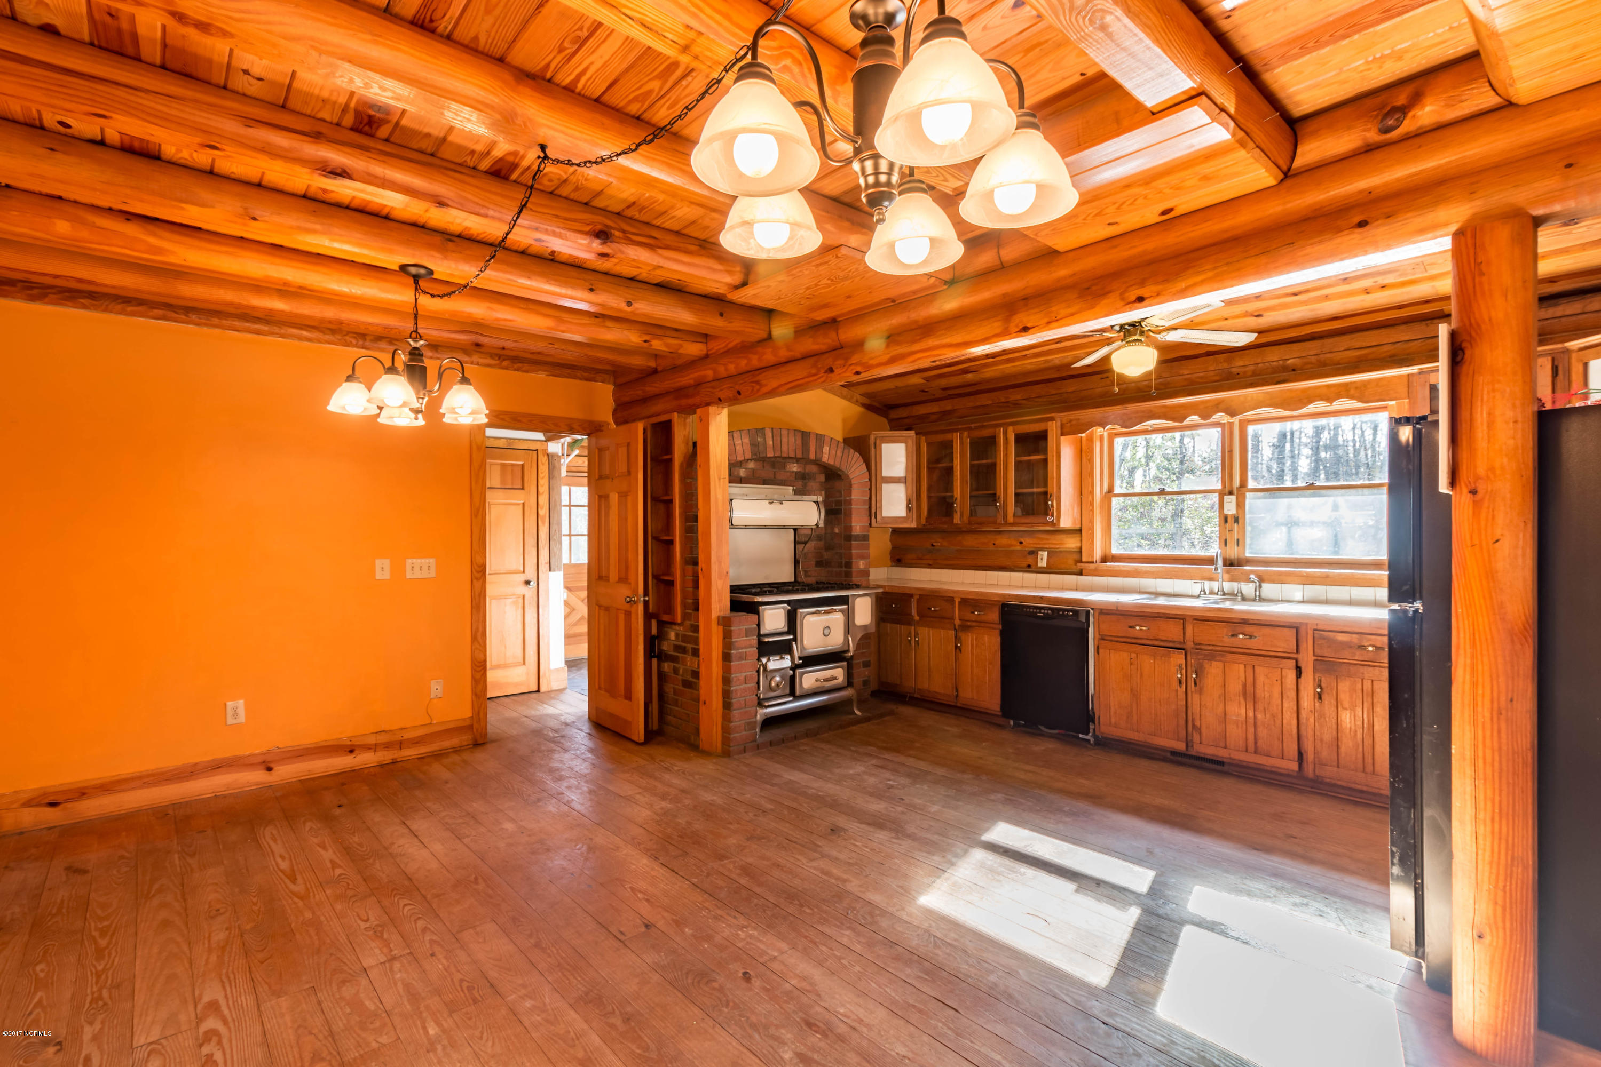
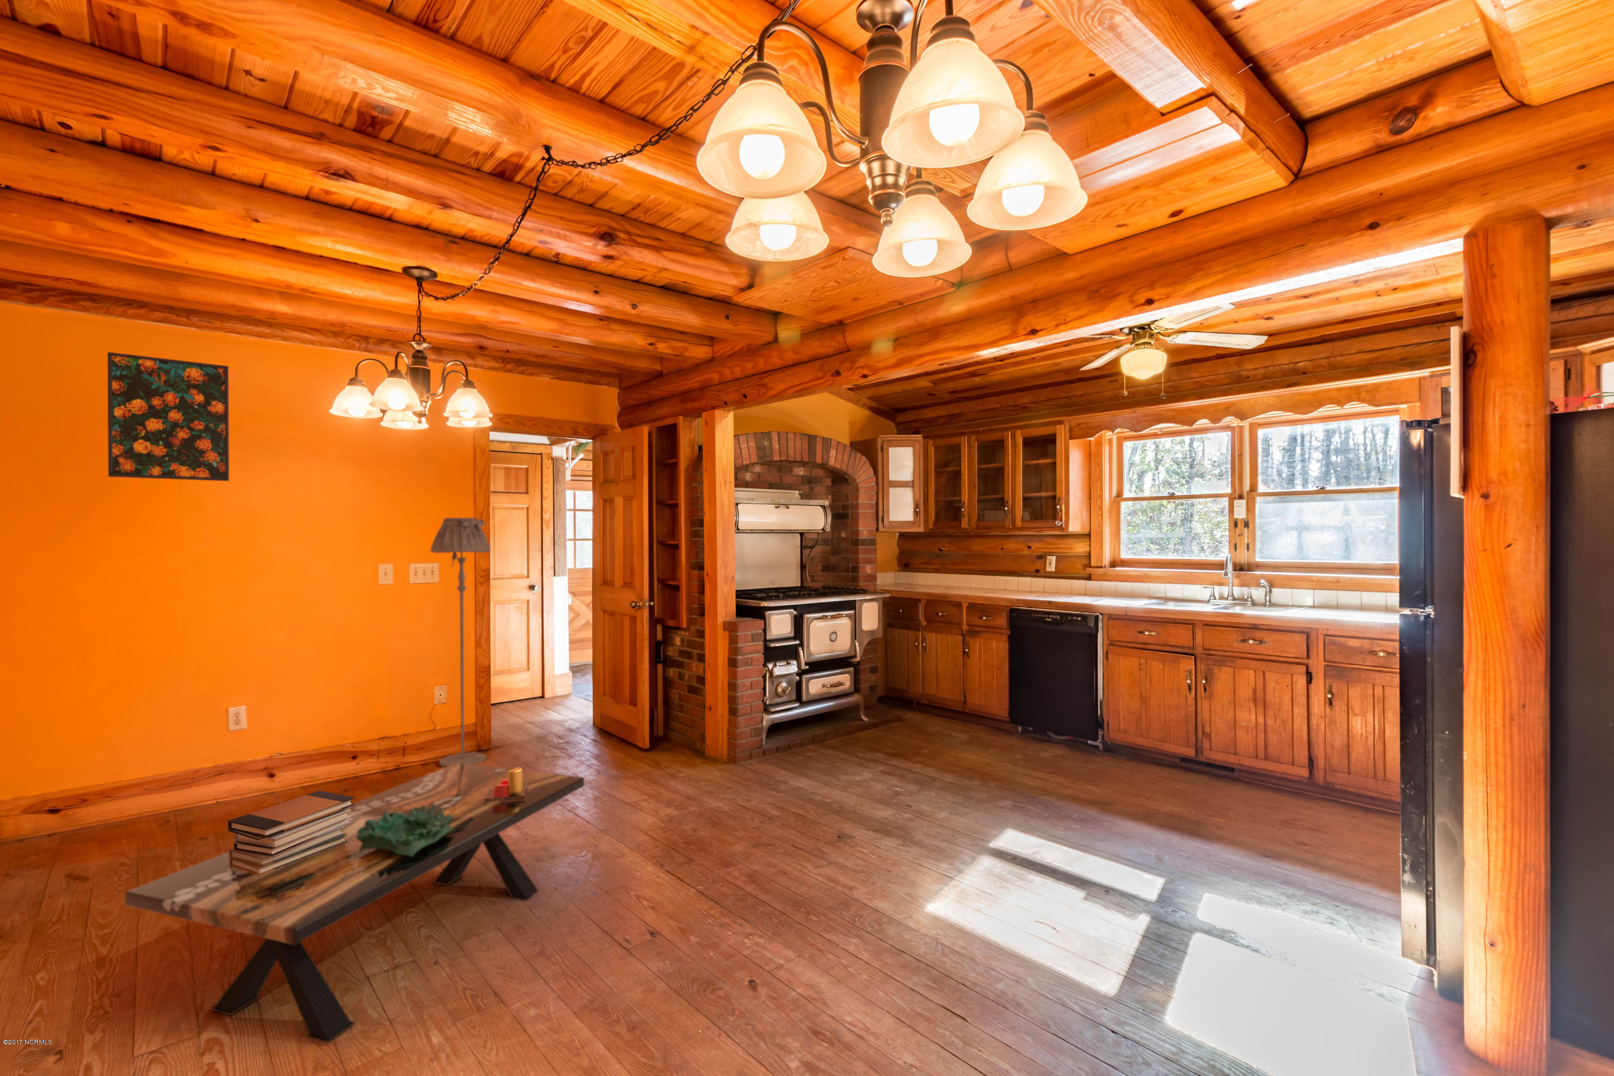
+ decorative bowl [357,806,454,856]
+ coffee table [125,763,585,1044]
+ candle [484,766,530,802]
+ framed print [107,352,229,482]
+ book stack [228,790,355,875]
+ floor lamp [430,518,491,767]
